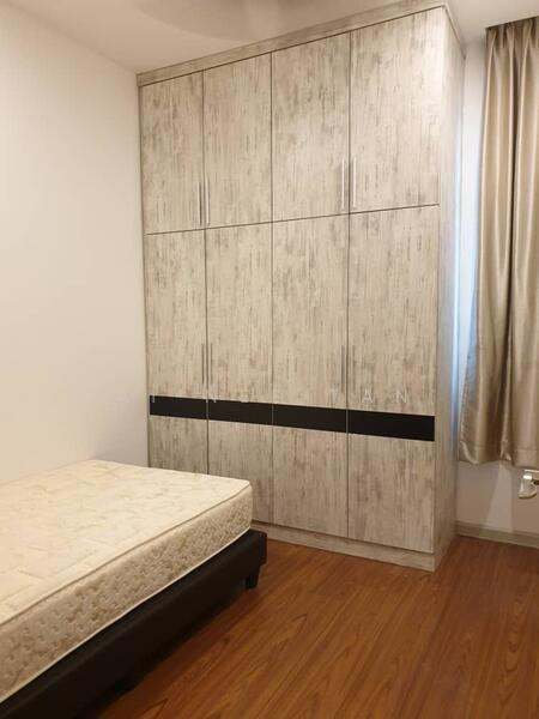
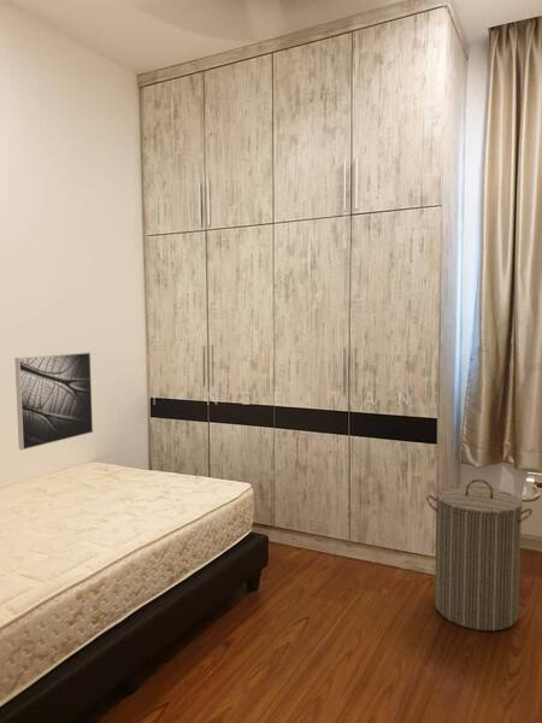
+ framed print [13,351,94,451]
+ laundry hamper [425,478,534,633]
